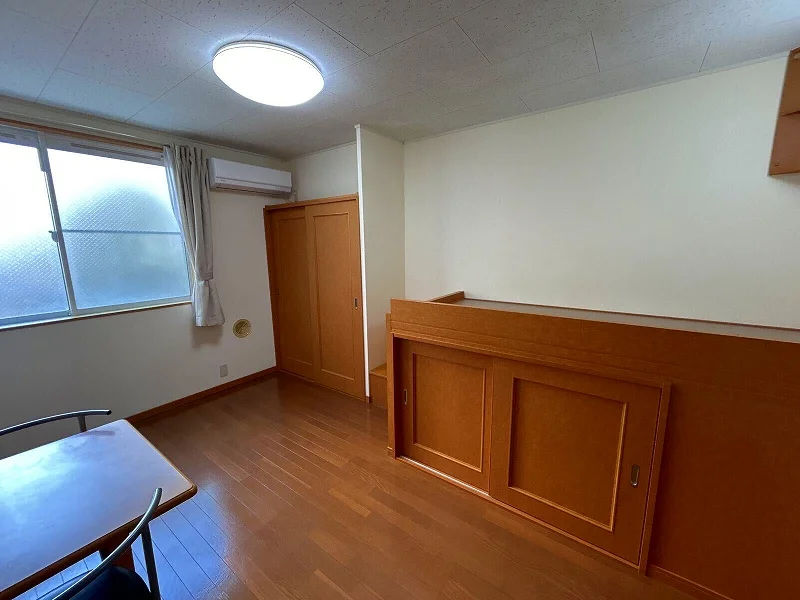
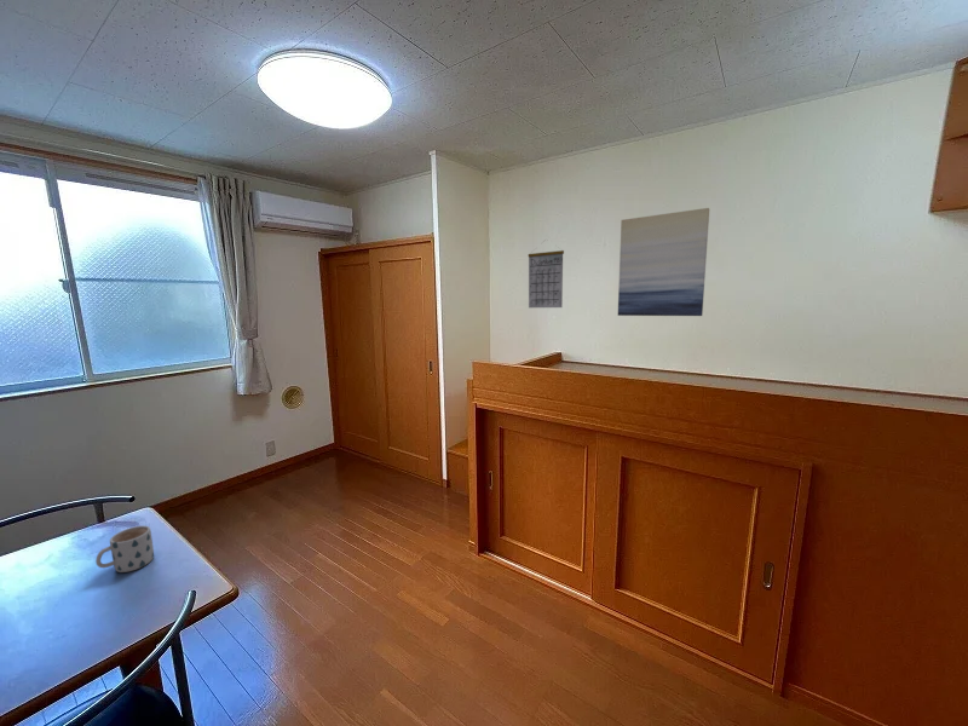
+ mug [94,525,155,574]
+ calendar [528,238,565,309]
+ wall art [617,207,710,317]
